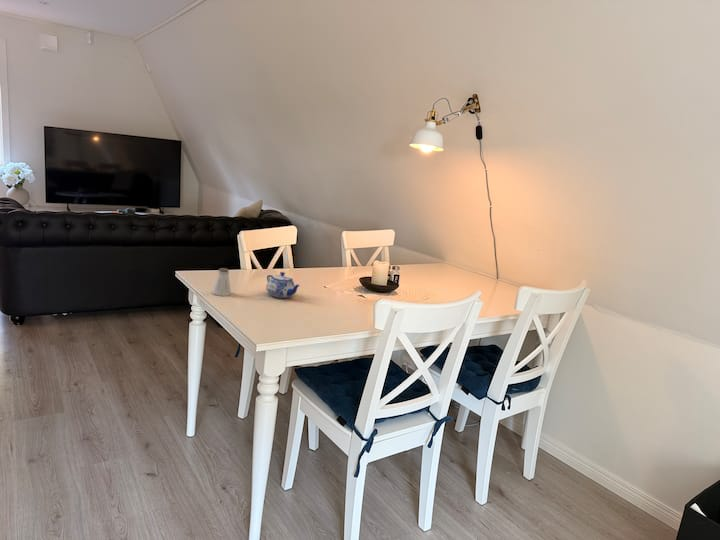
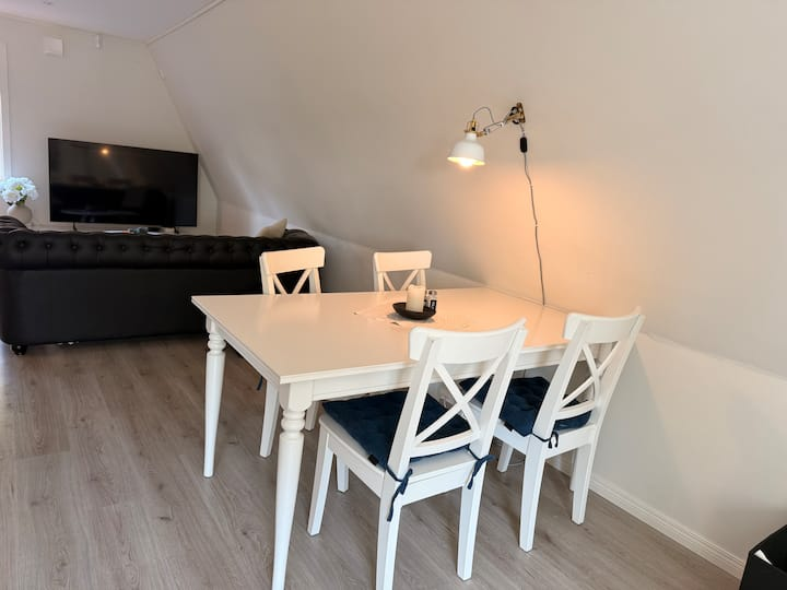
- teapot [265,271,301,299]
- saltshaker [211,267,232,297]
